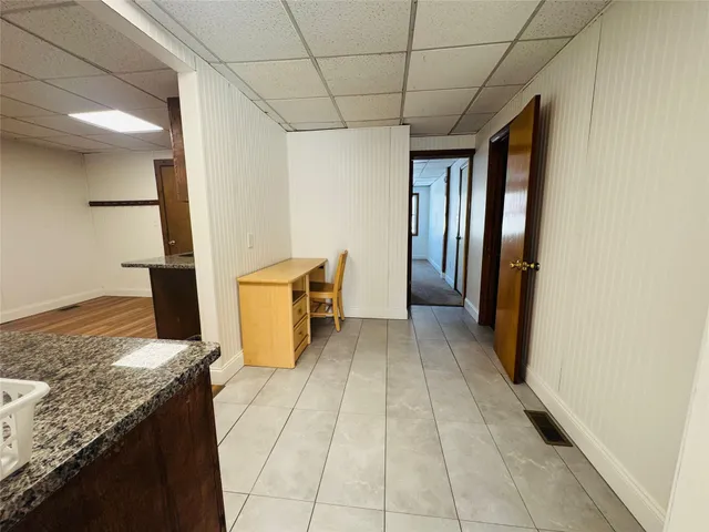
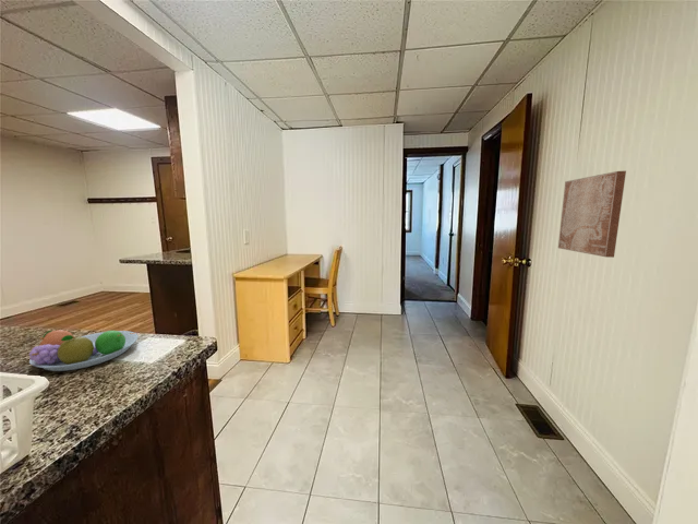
+ fruit bowl [28,329,140,372]
+ wall art [557,170,627,259]
